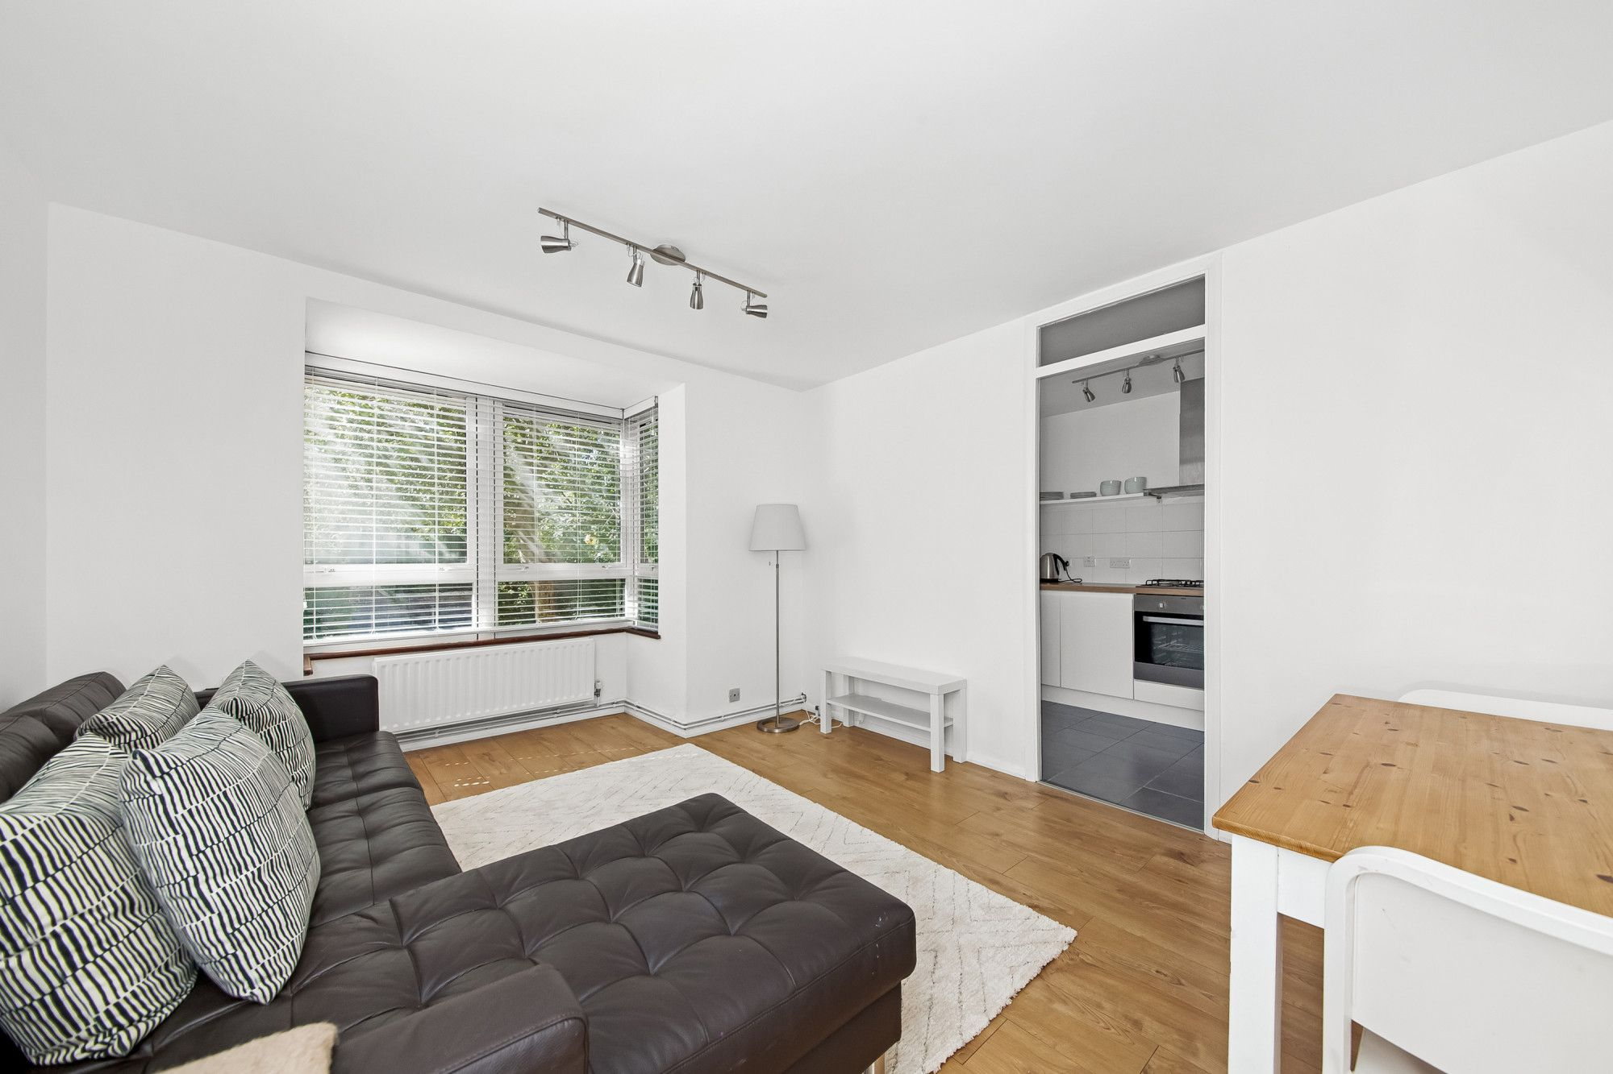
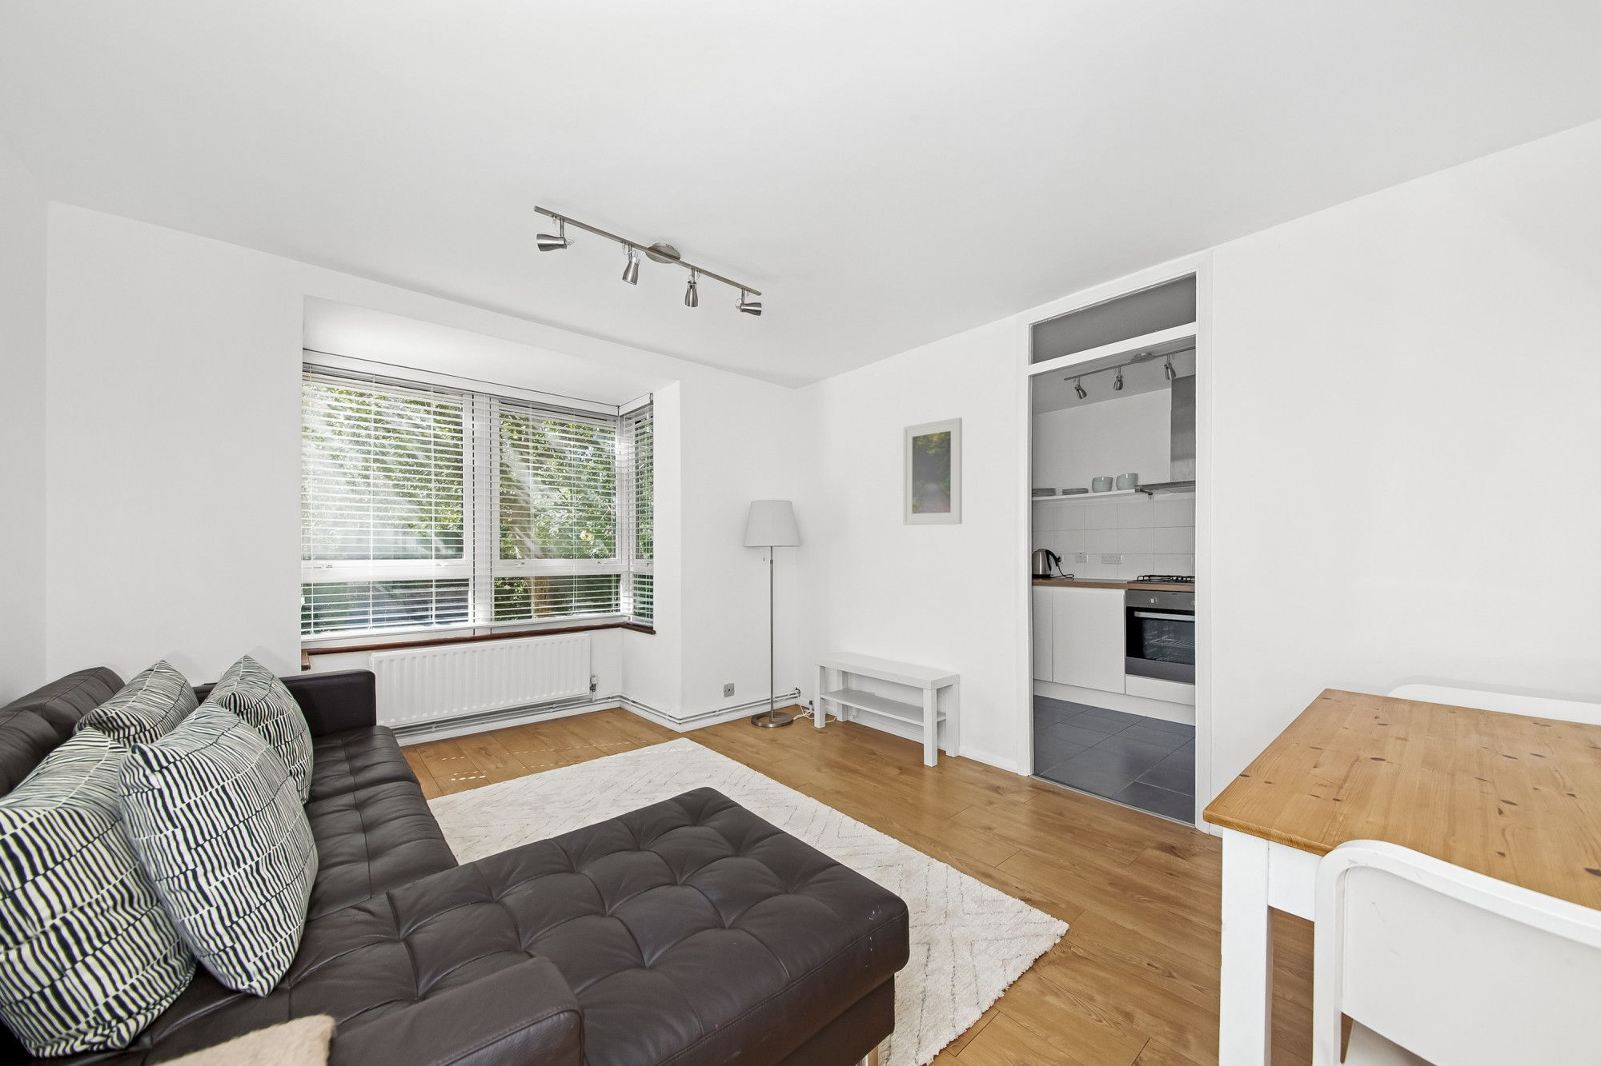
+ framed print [902,416,963,526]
